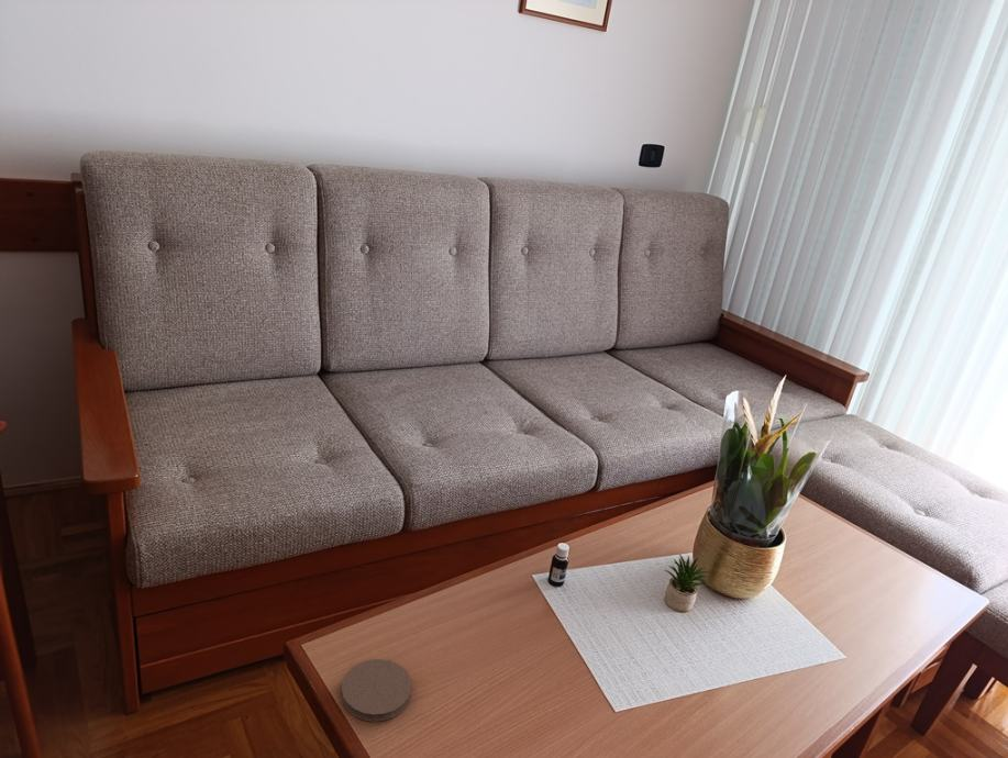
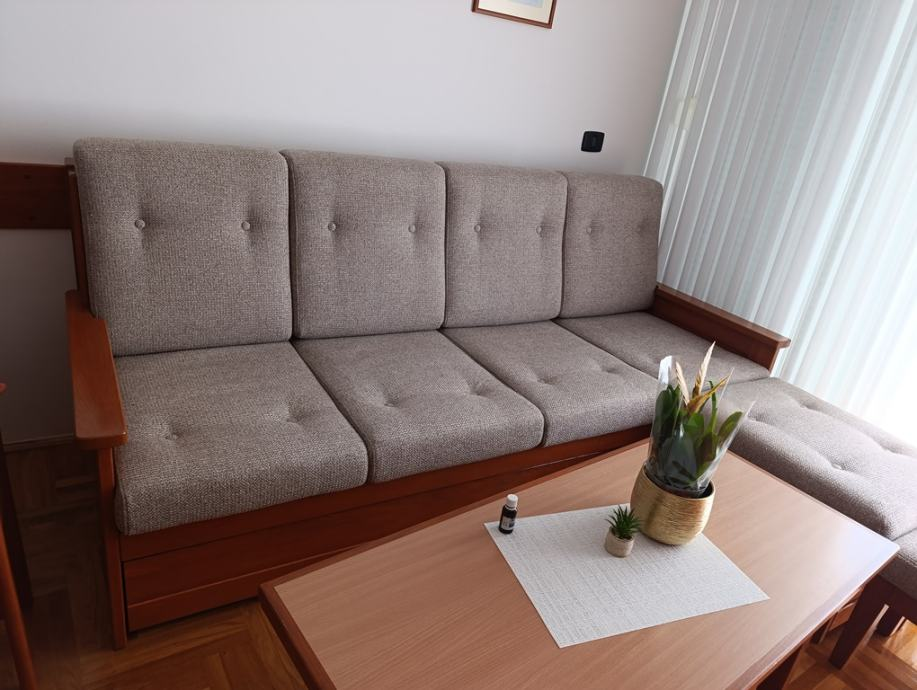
- coaster [341,658,412,723]
